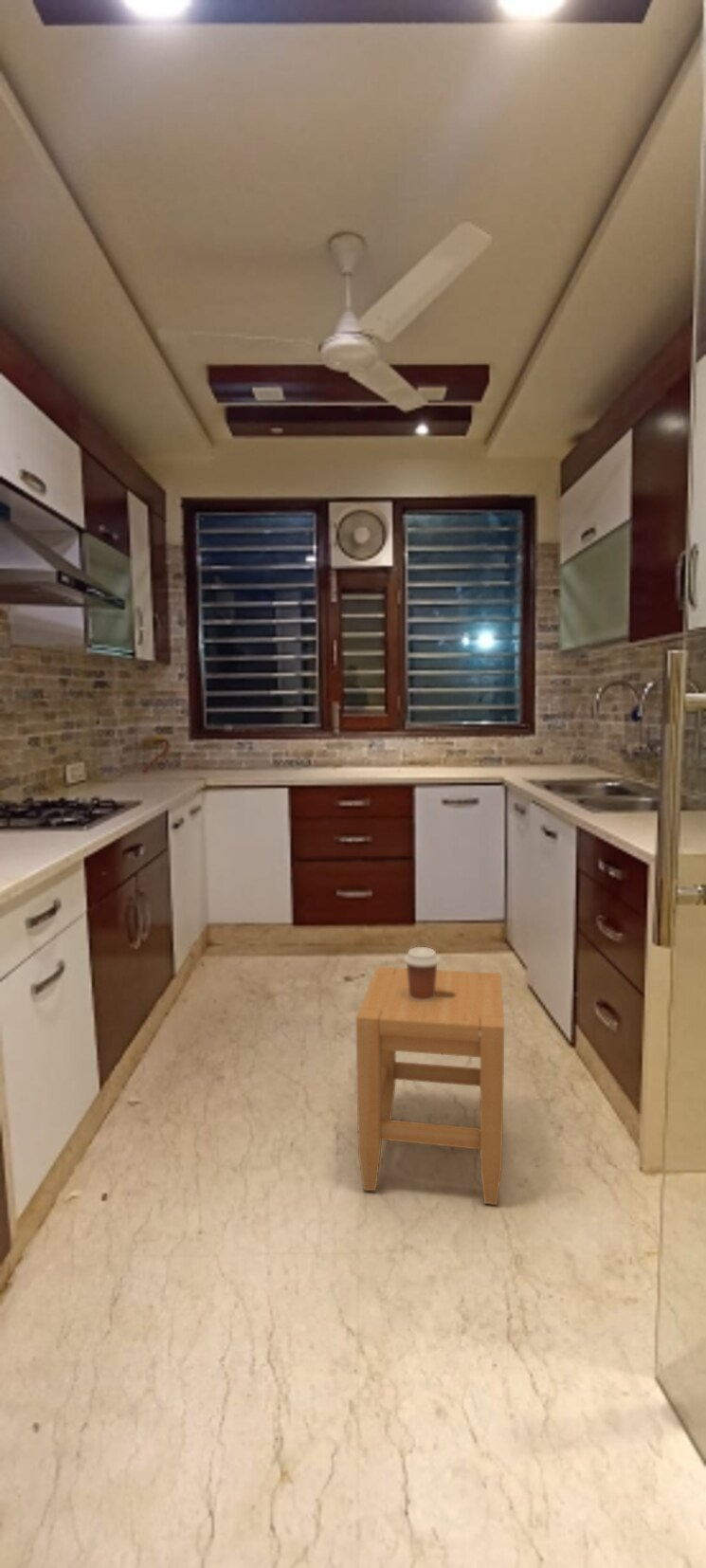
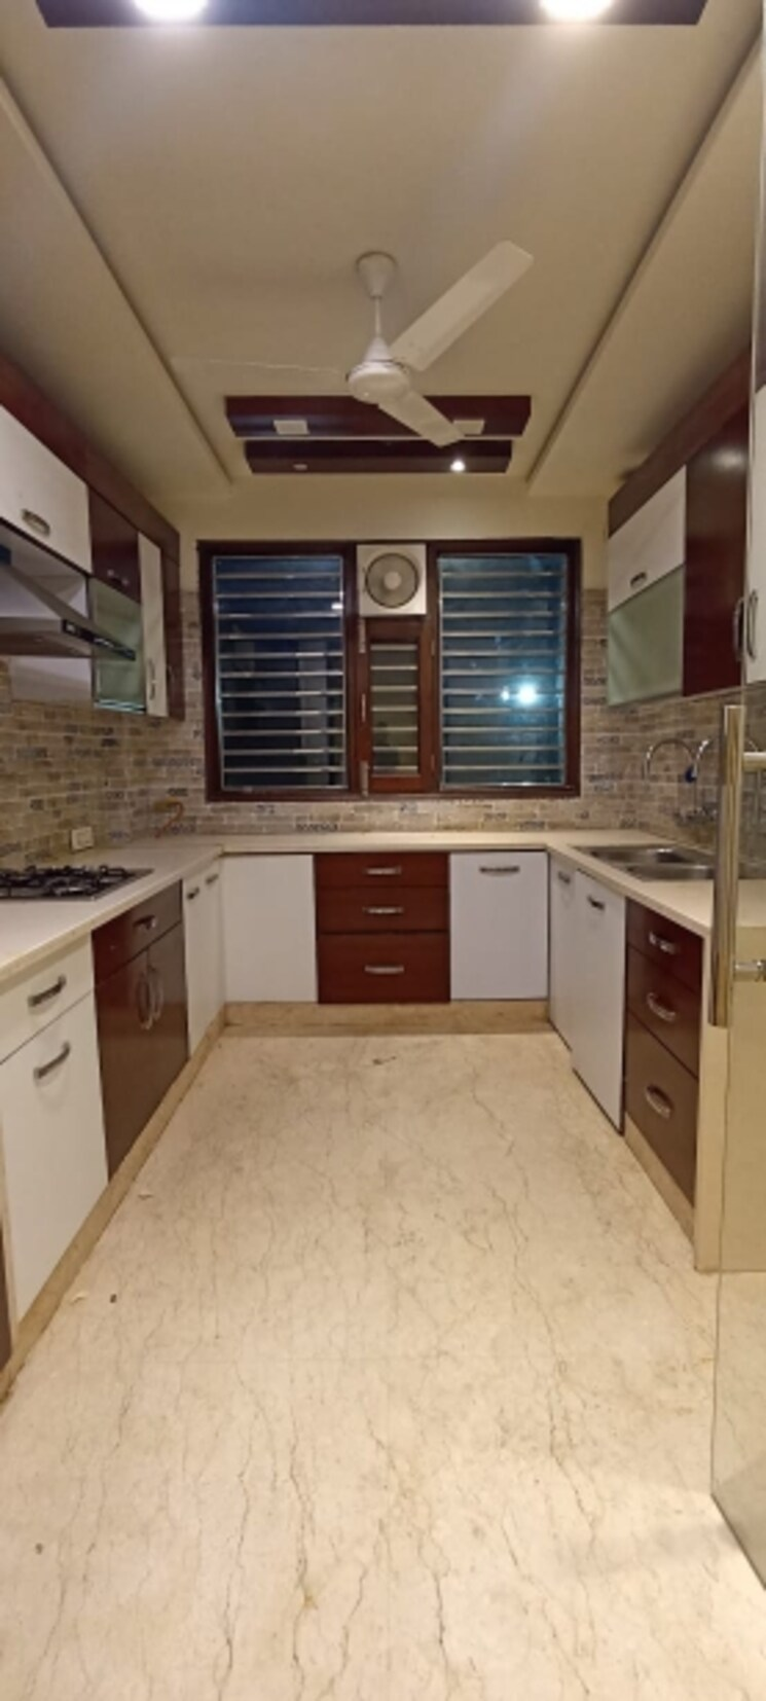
- coffee cup [403,946,441,1002]
- stool [355,966,505,1206]
